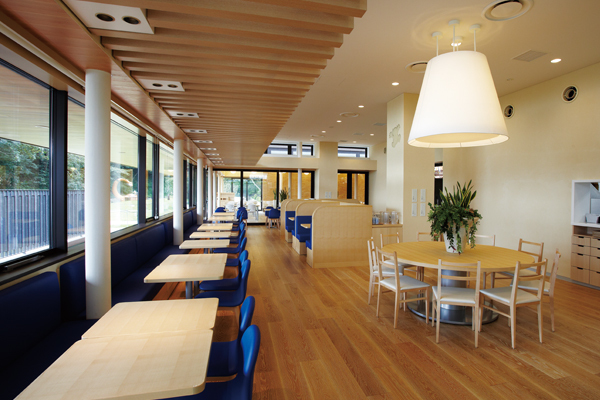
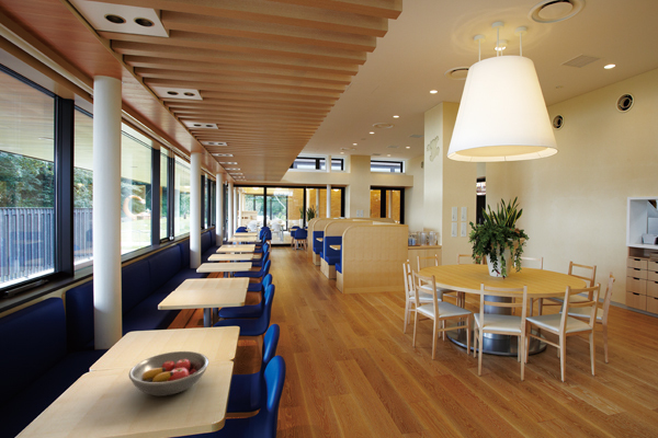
+ fruit bowl [127,350,209,396]
